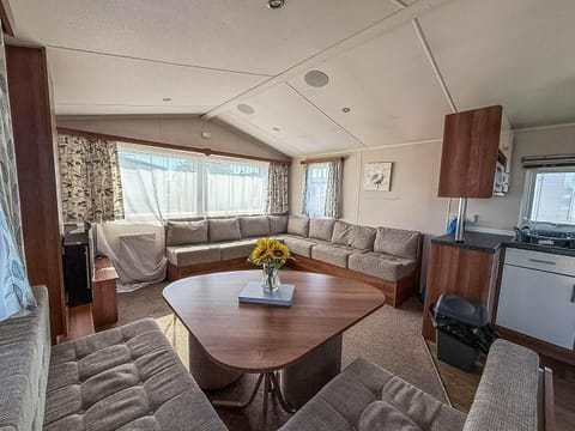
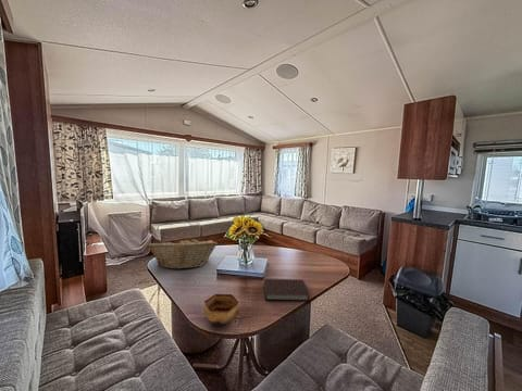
+ notebook [263,278,311,302]
+ fruit basket [146,236,219,270]
+ bowl [203,293,240,326]
